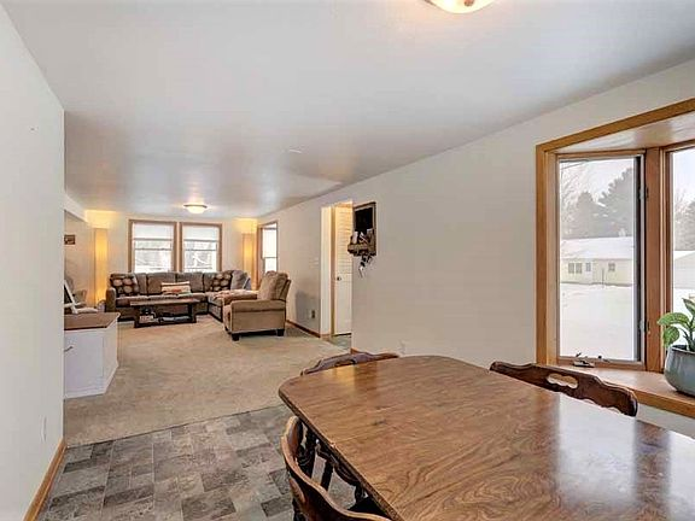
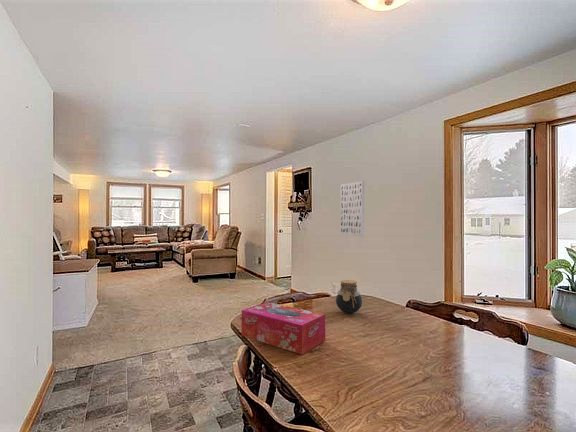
+ jar [335,279,363,314]
+ wall art [340,180,365,237]
+ tissue box [241,301,326,355]
